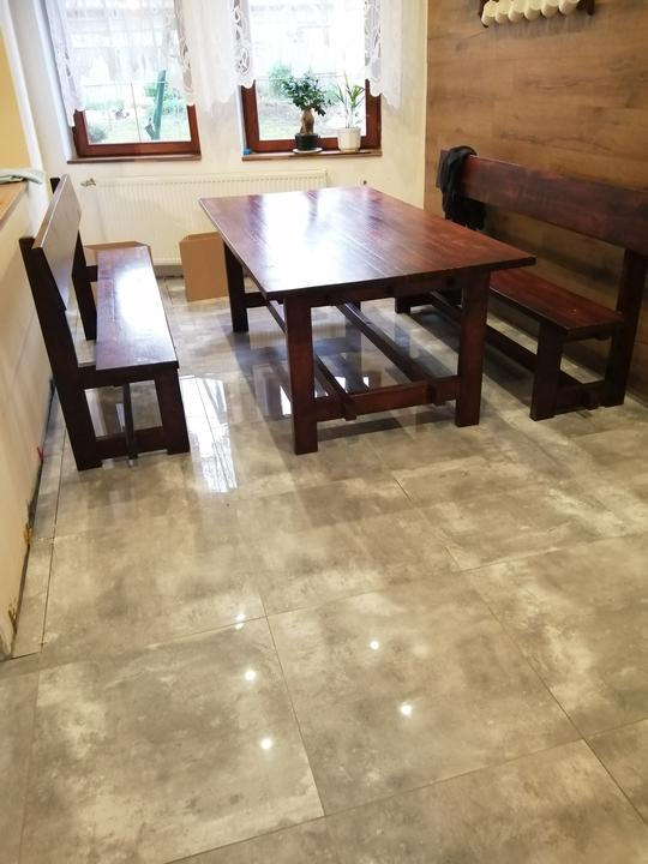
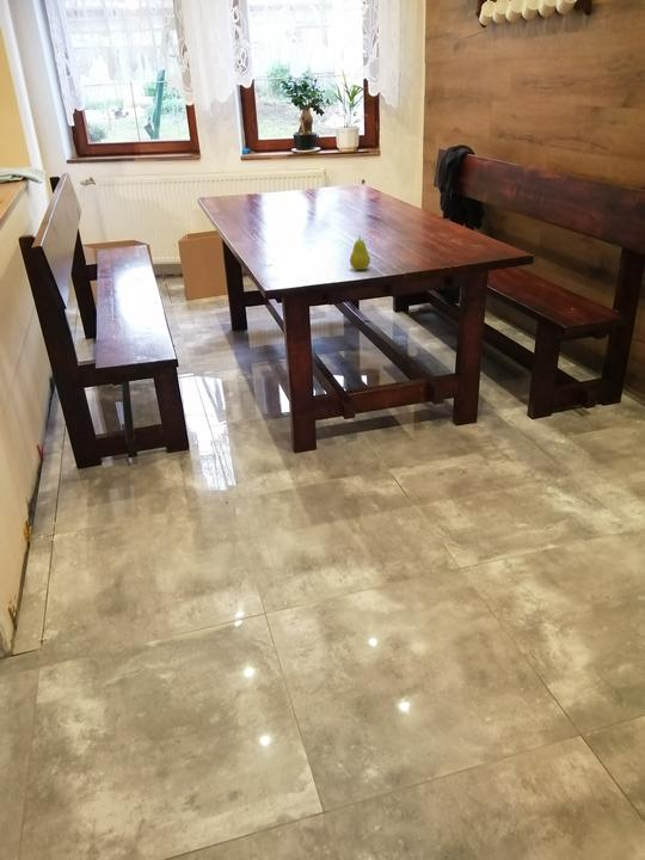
+ fruit [349,234,371,271]
